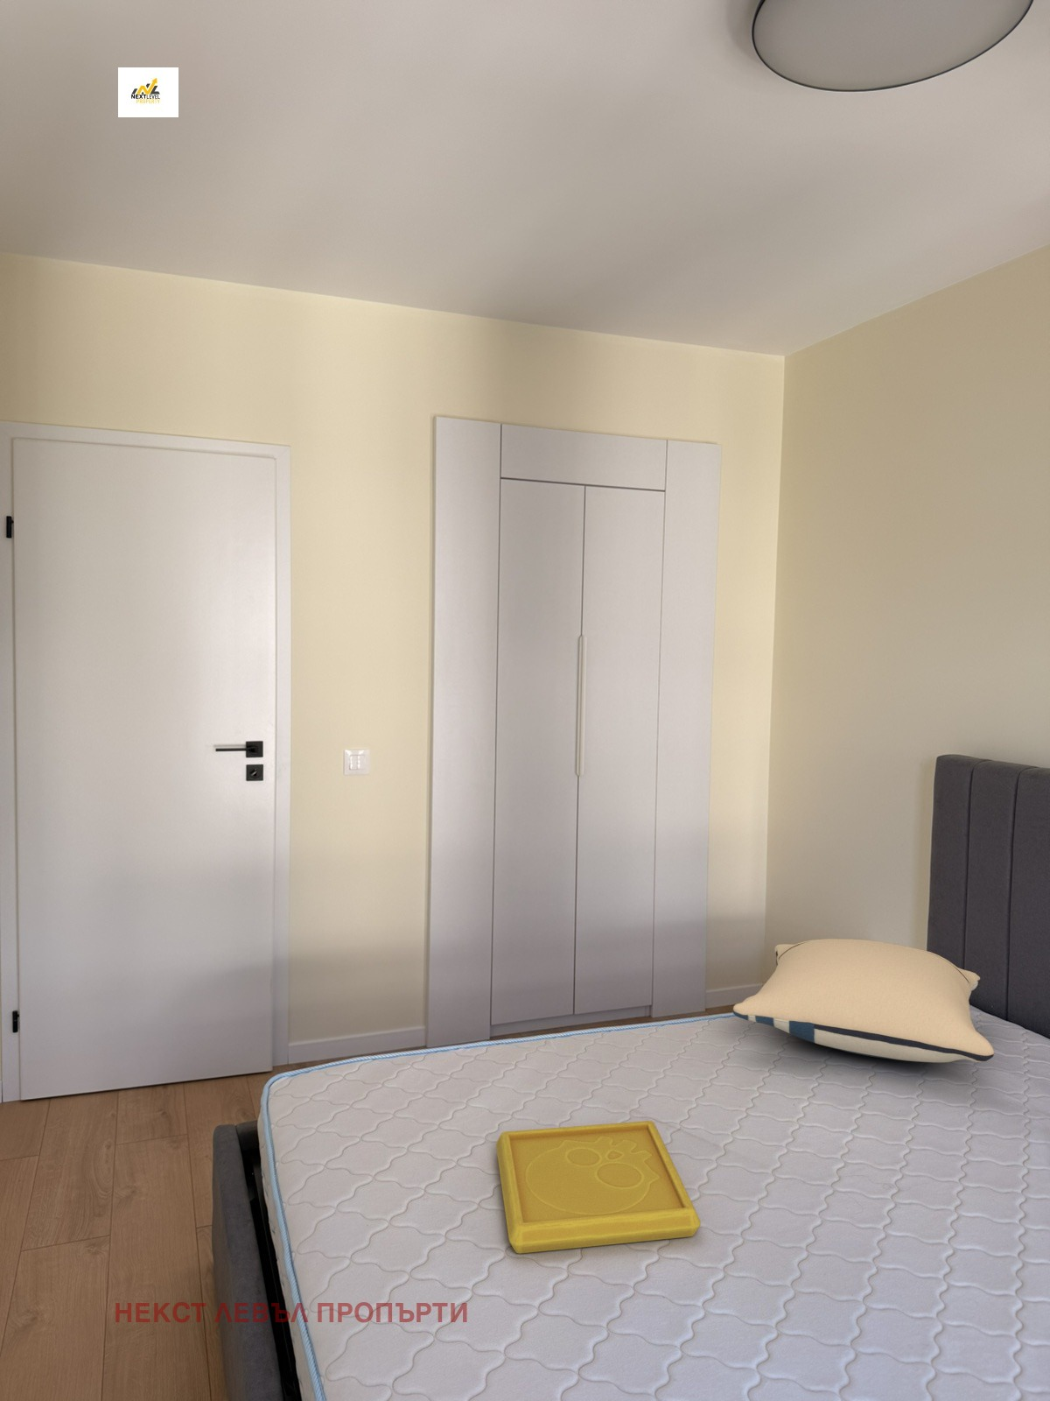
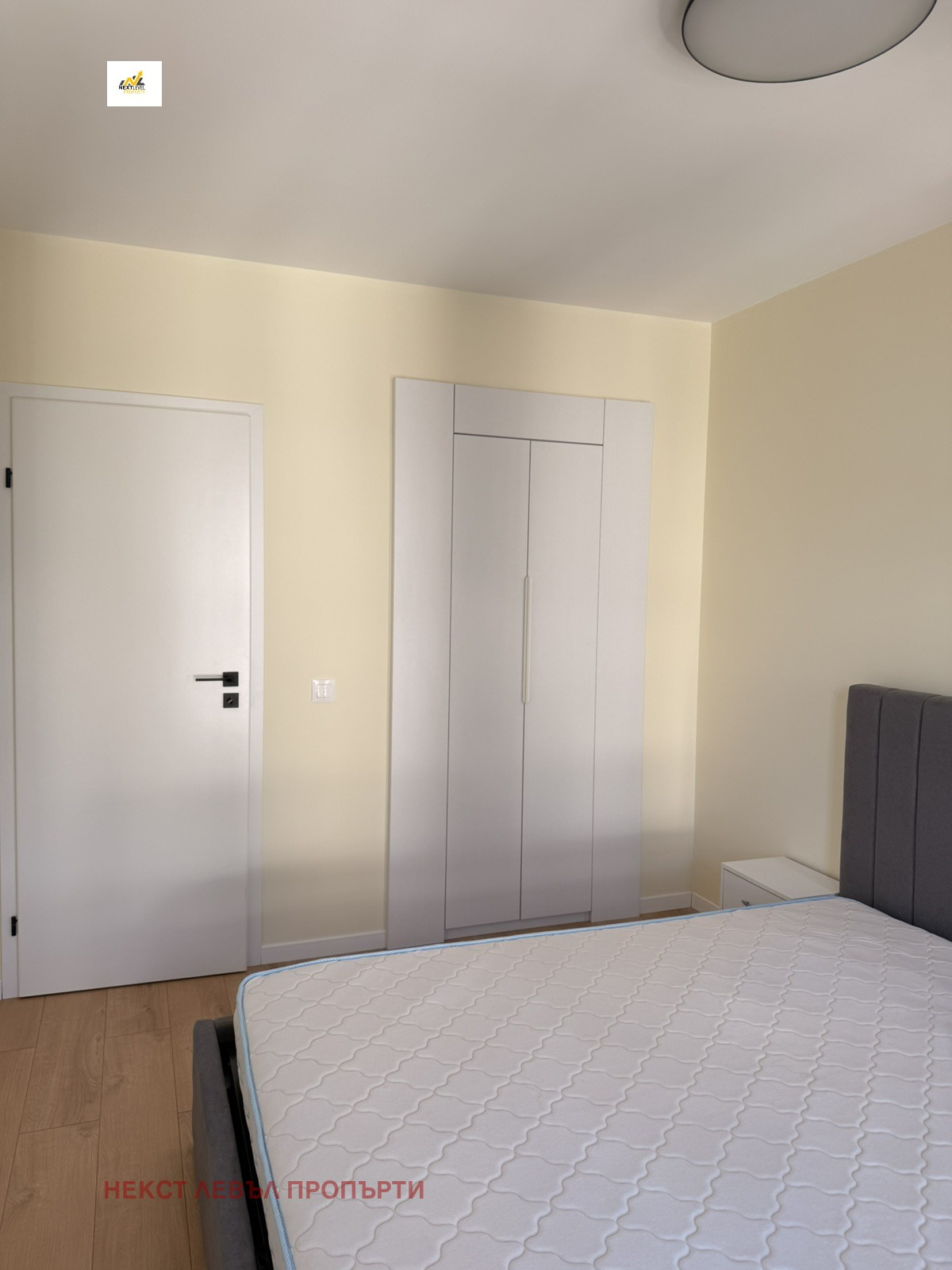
- pillow [732,938,995,1063]
- serving tray [495,1120,701,1254]
